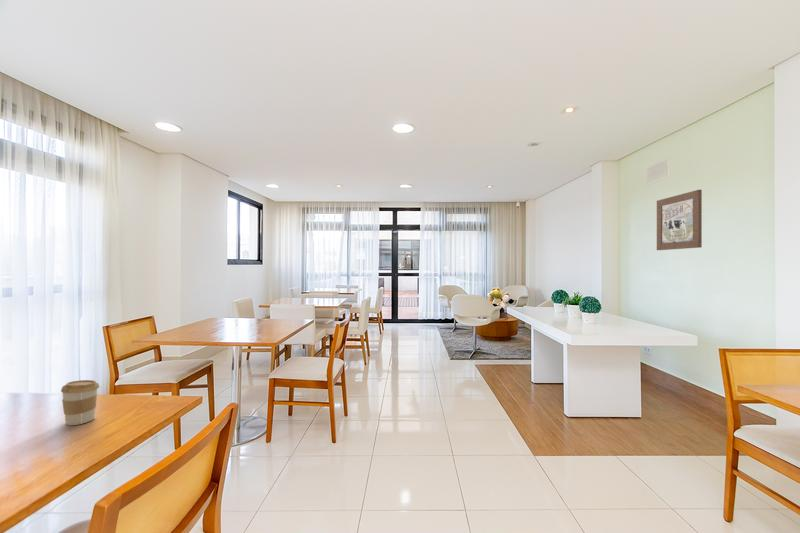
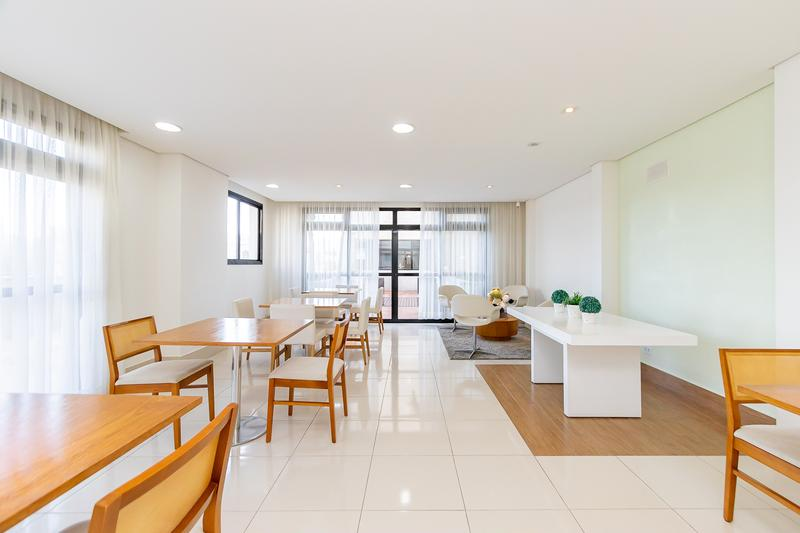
- coffee cup [60,379,100,426]
- wall art [656,189,703,251]
